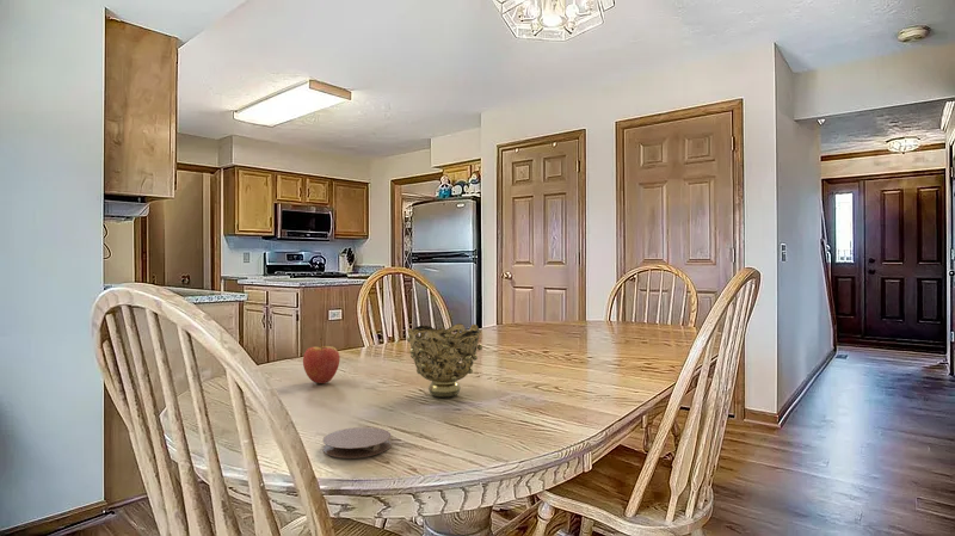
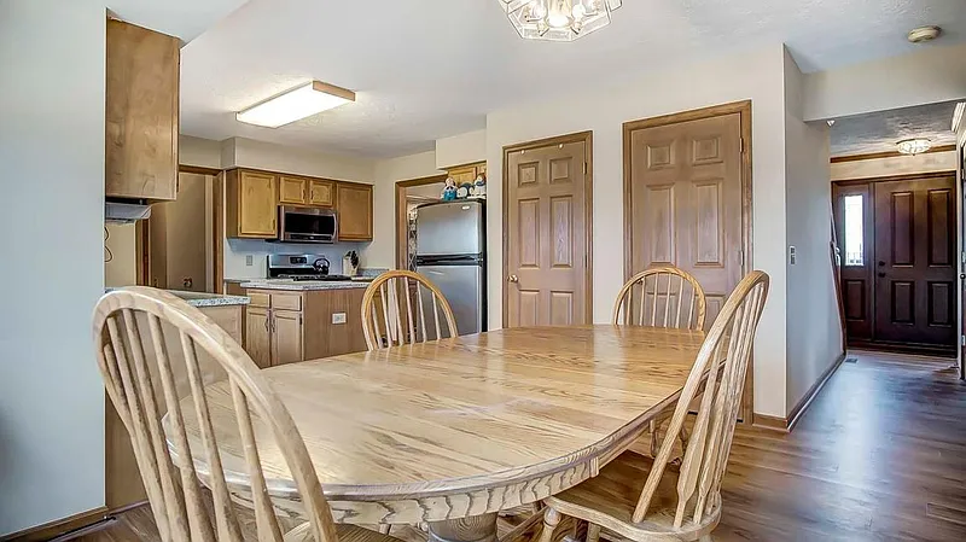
- decorative bowl [406,322,483,399]
- coaster [322,426,393,460]
- fruit [302,338,341,384]
